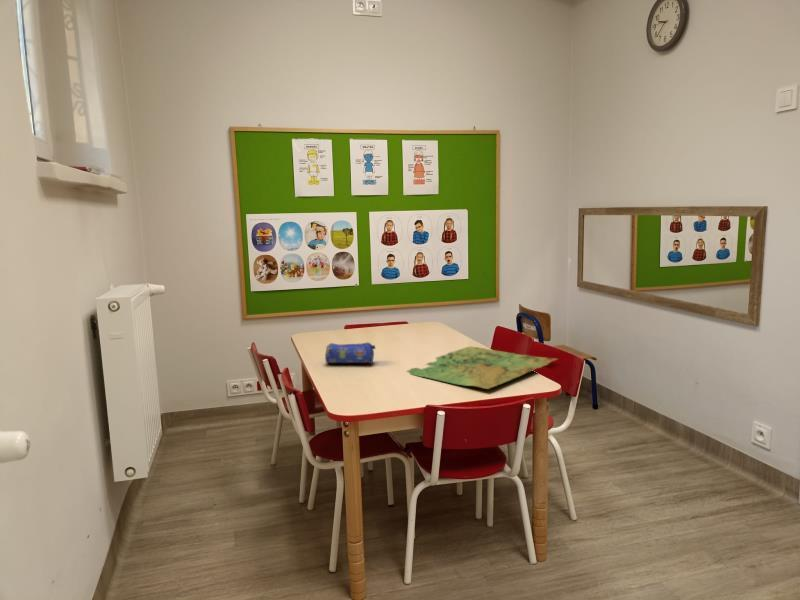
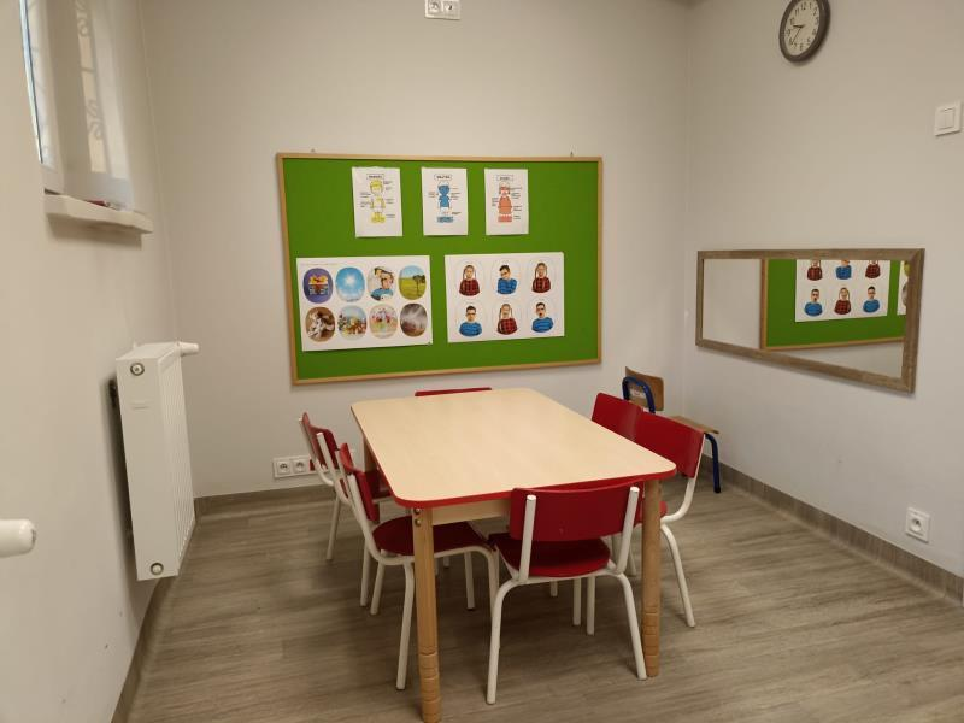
- pencil case [324,341,377,364]
- board game [405,345,558,390]
